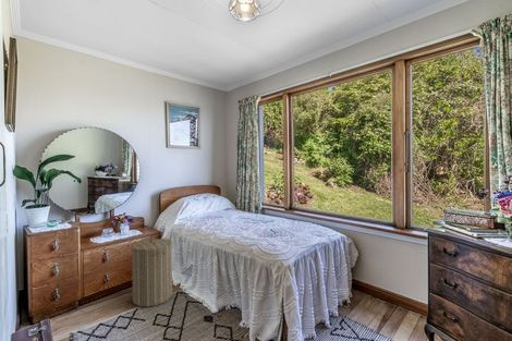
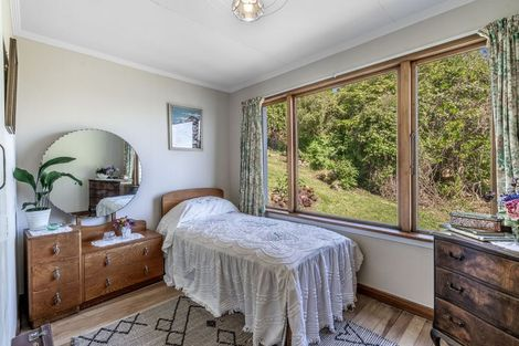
- laundry hamper [131,234,173,308]
